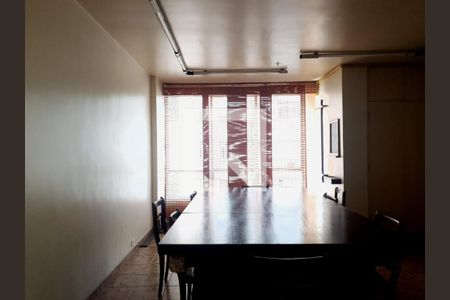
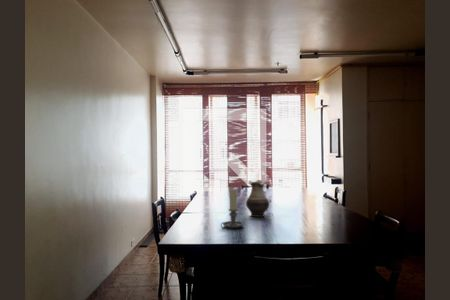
+ candle holder [220,188,245,229]
+ vase [245,179,270,218]
